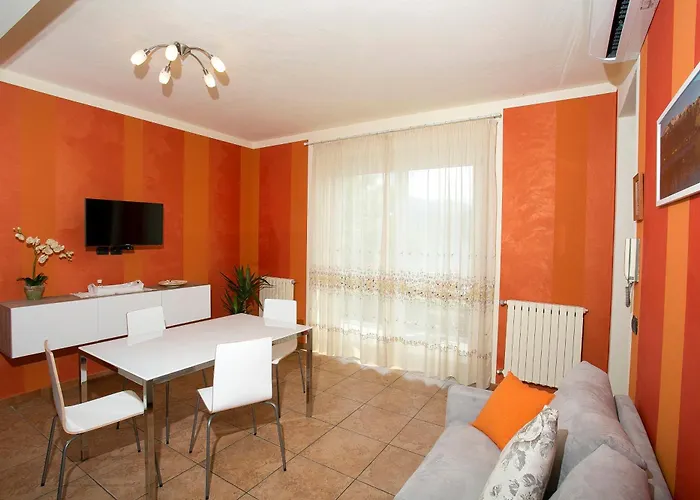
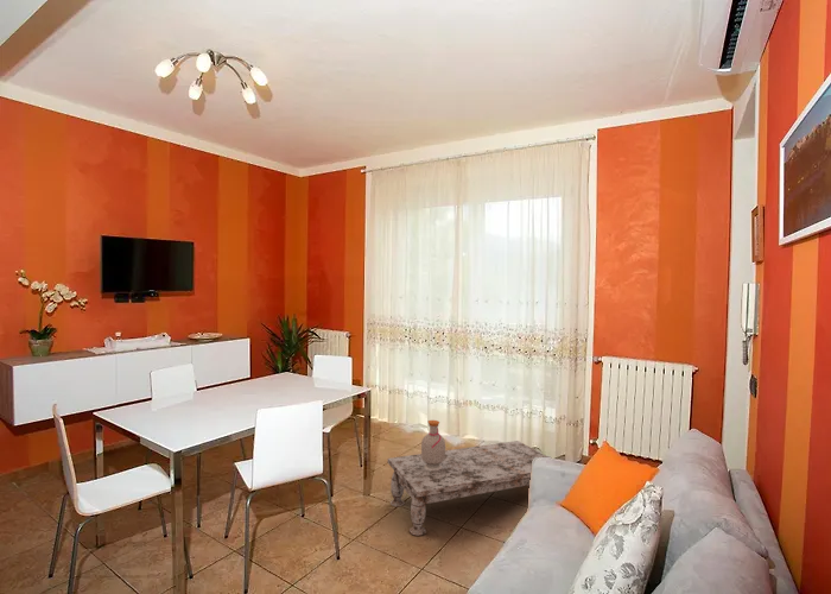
+ coffee table [386,440,548,537]
+ bottle [420,419,446,470]
